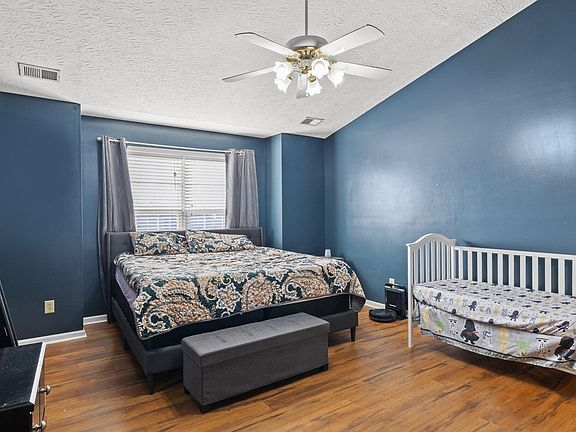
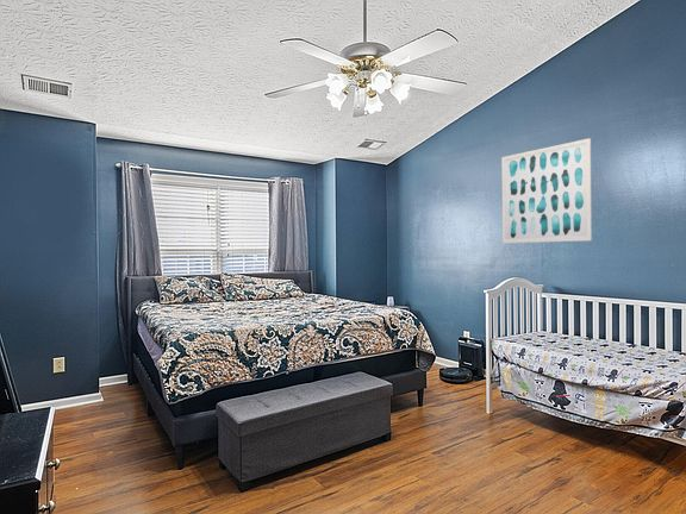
+ wall art [500,137,593,244]
